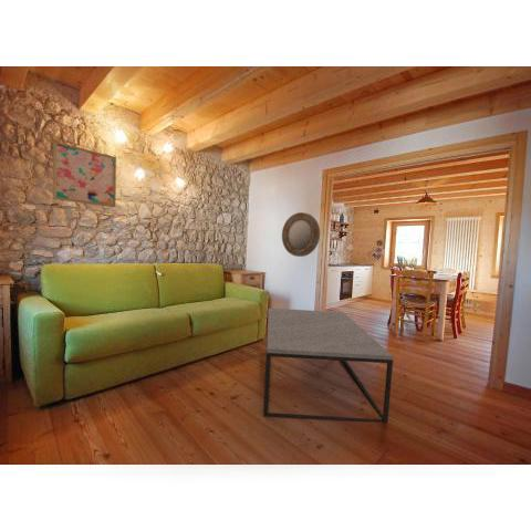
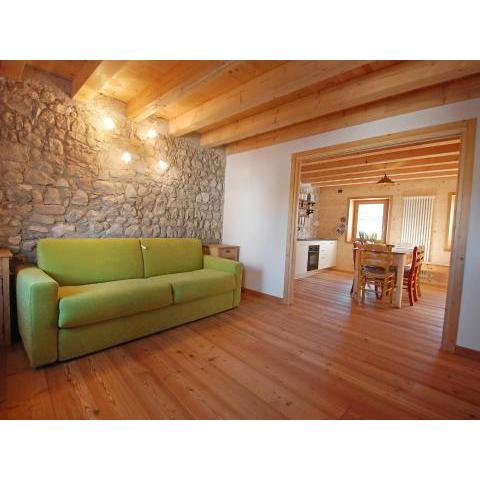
- wall art [52,139,117,208]
- coffee table [262,308,394,424]
- home mirror [281,211,321,258]
